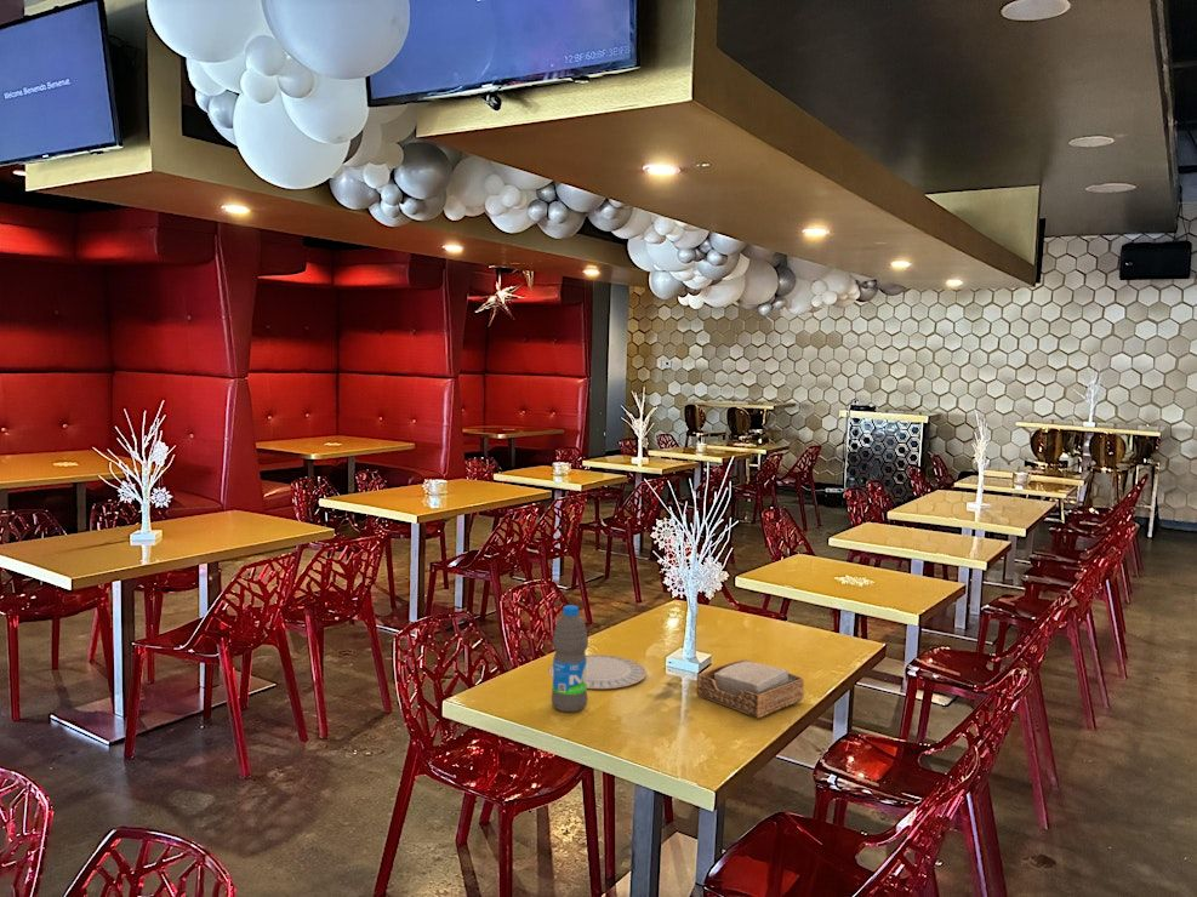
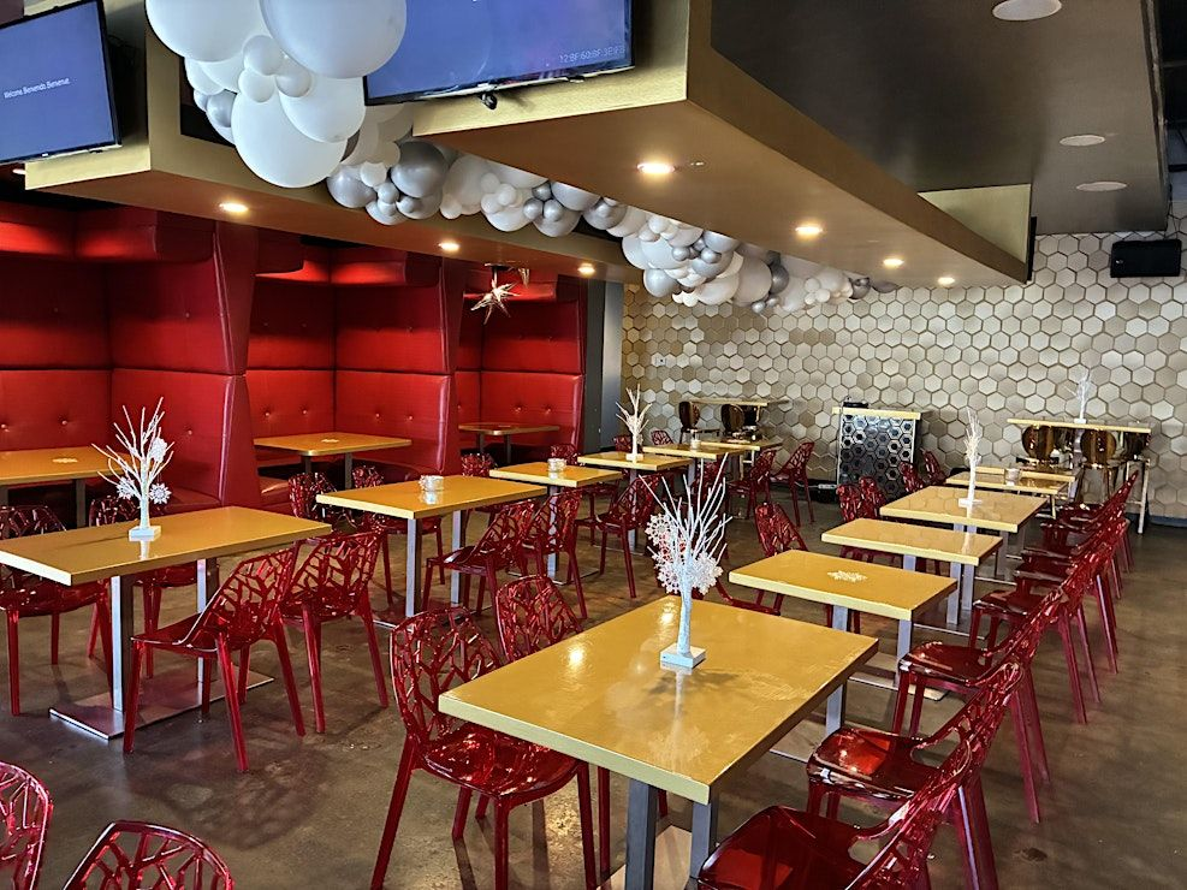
- napkin holder [695,658,805,719]
- chinaware [548,653,648,690]
- water bottle [551,604,589,713]
